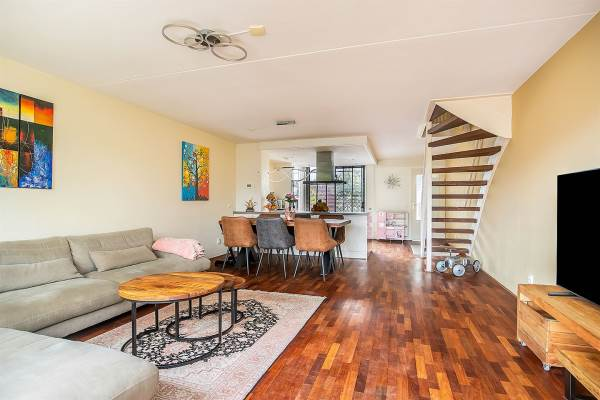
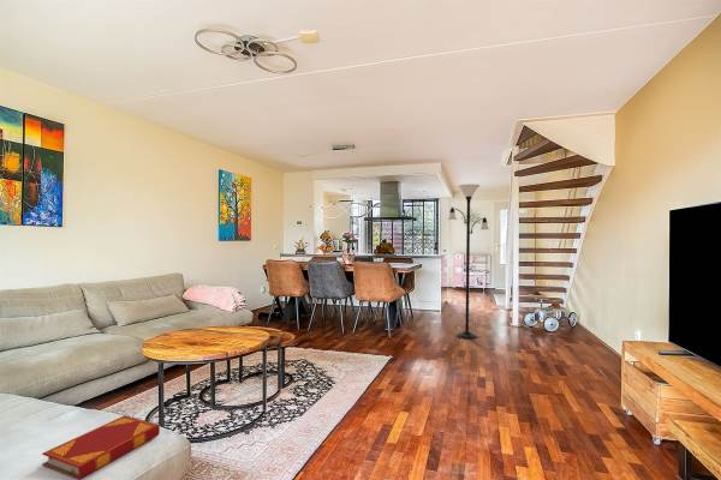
+ hardback book [41,414,161,480]
+ floor lamp [446,182,490,341]
